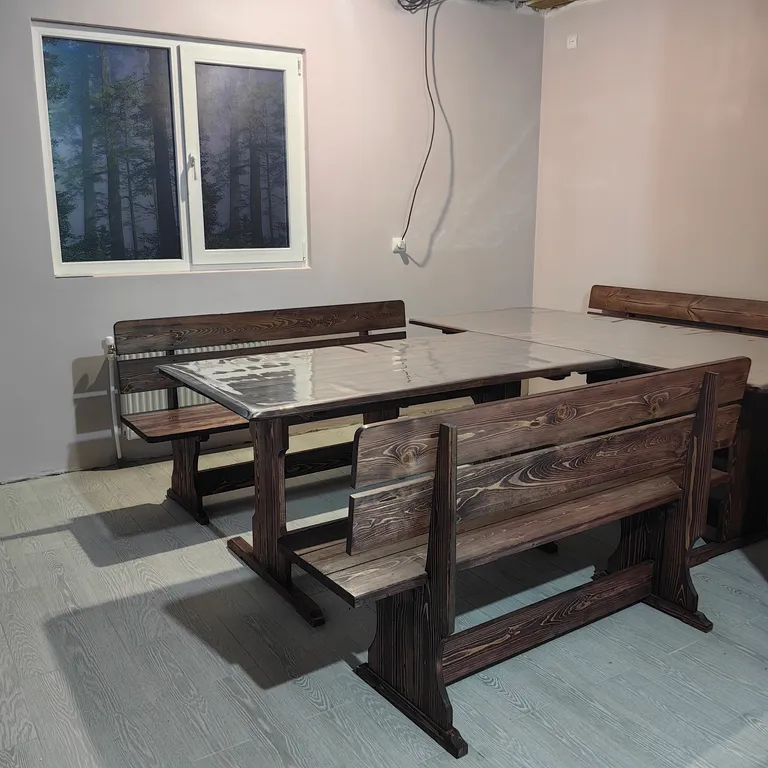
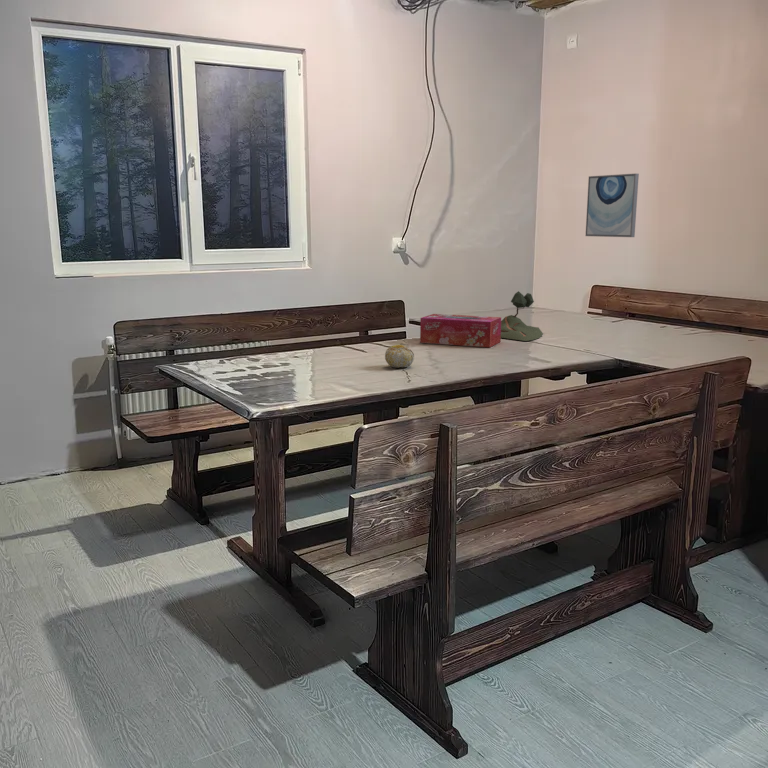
+ plant [501,290,544,342]
+ wall art [585,173,640,238]
+ fruit [384,344,415,369]
+ tissue box [419,313,502,348]
